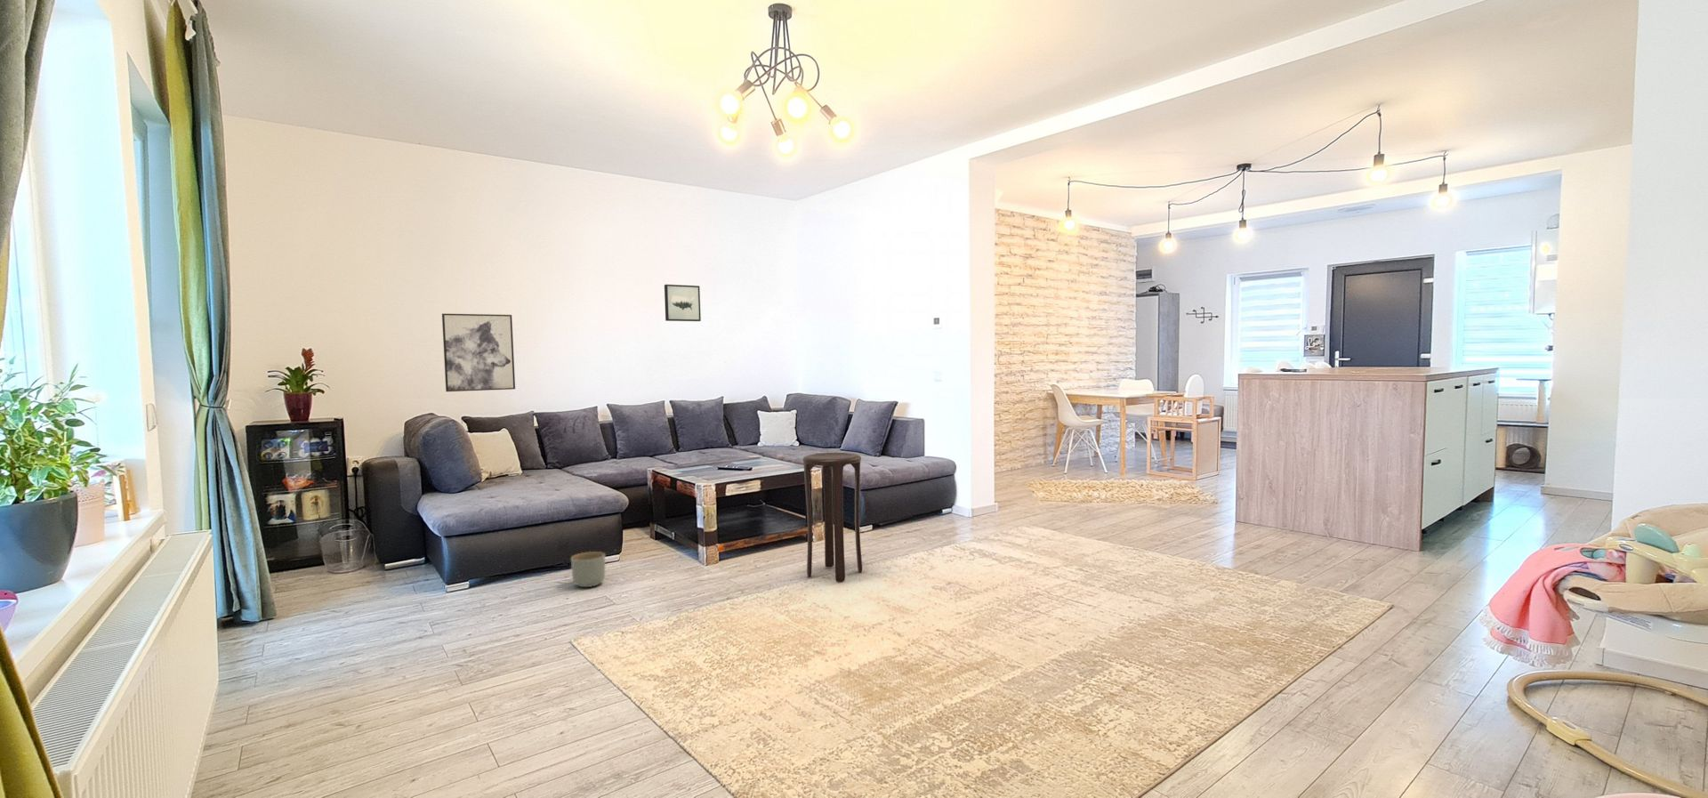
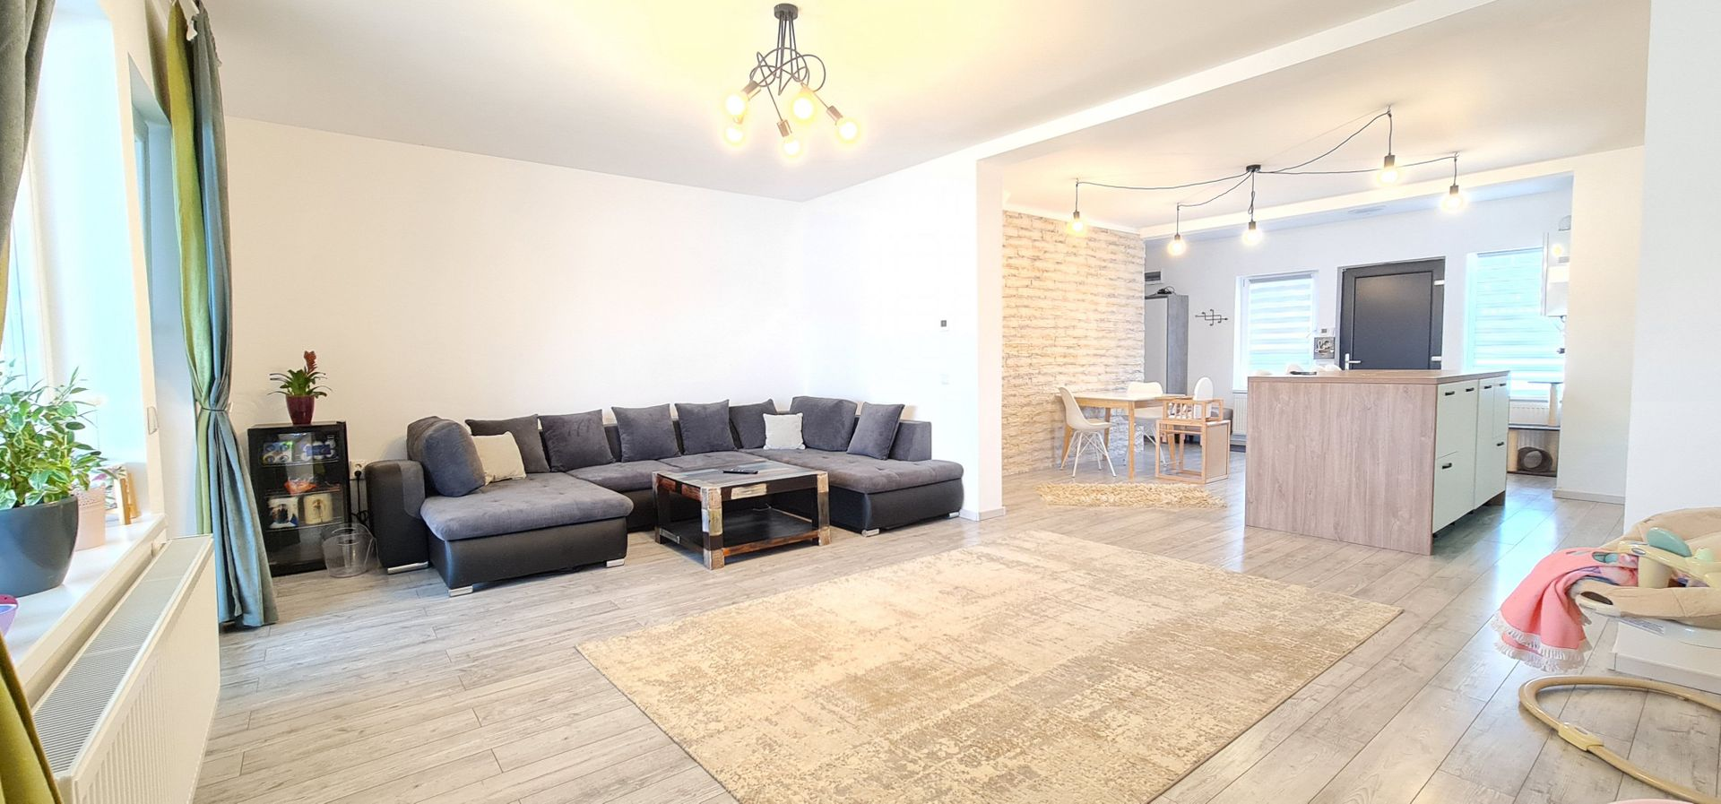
- planter [570,551,606,588]
- stool [802,452,863,582]
- wall art [441,314,516,392]
- wall art [663,284,701,322]
